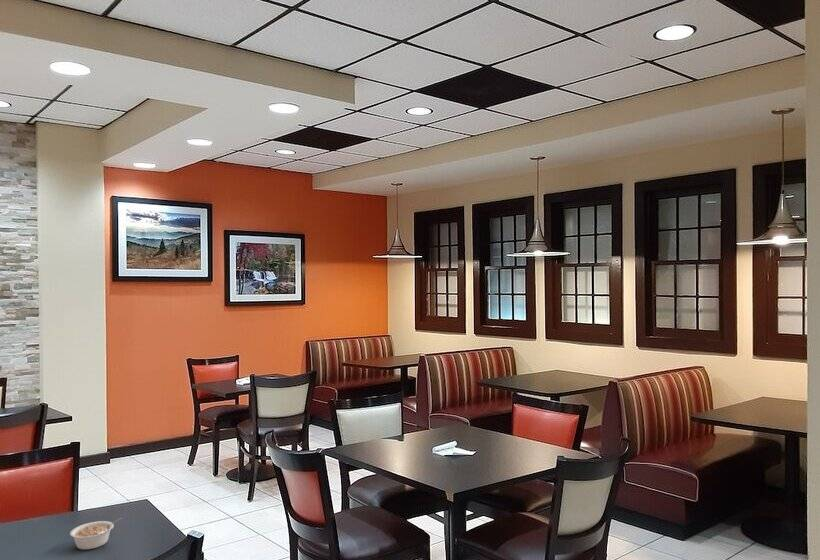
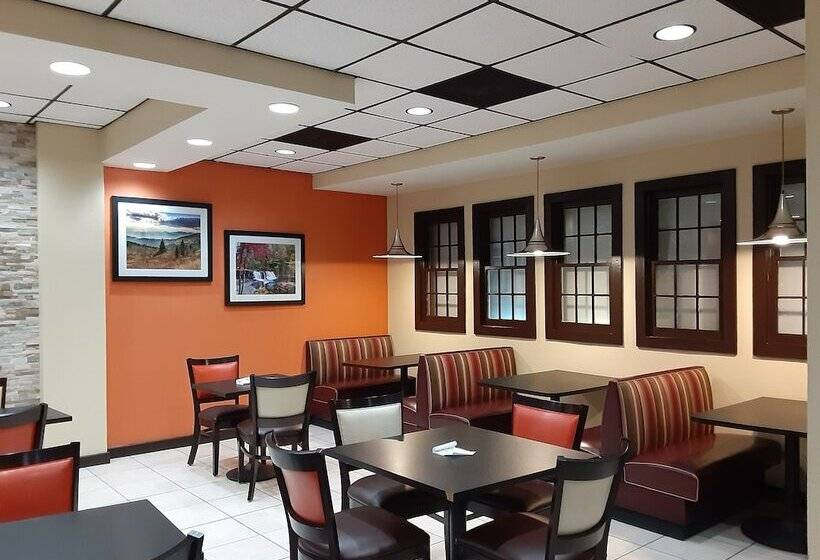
- legume [69,517,123,551]
